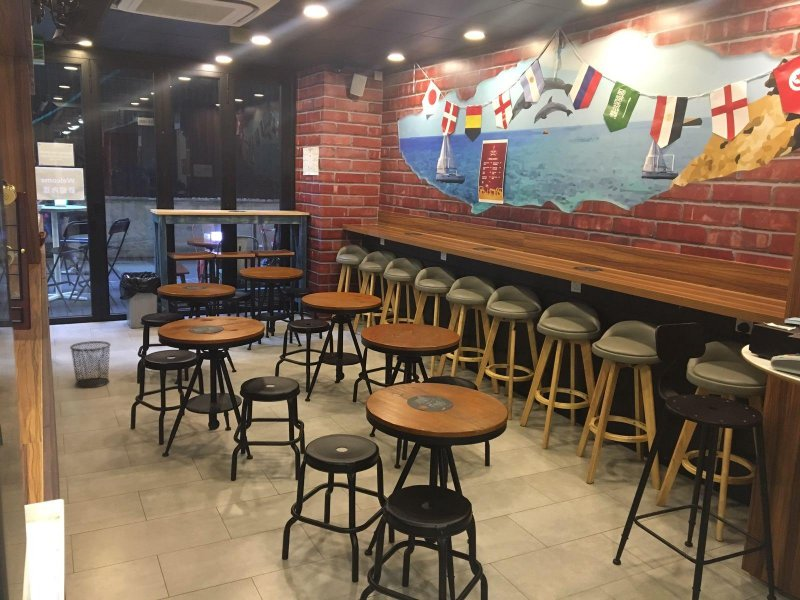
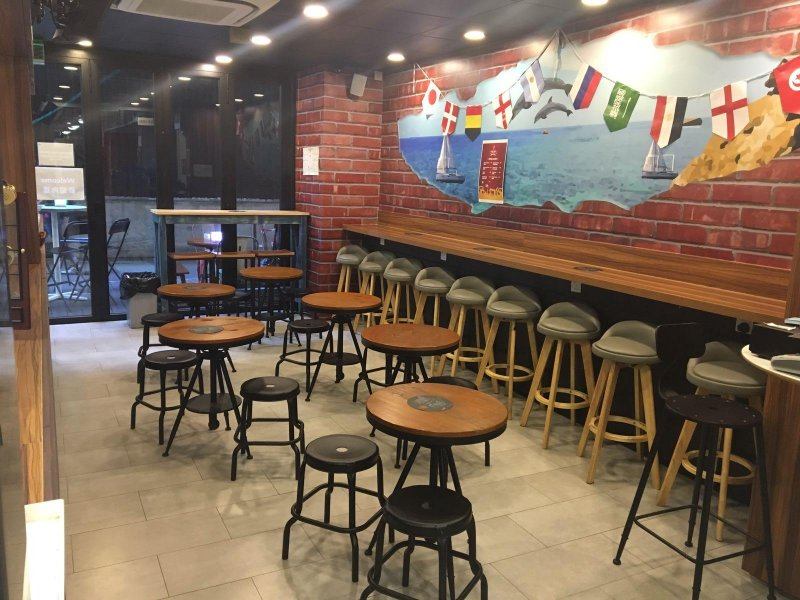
- waste bin [69,340,112,389]
